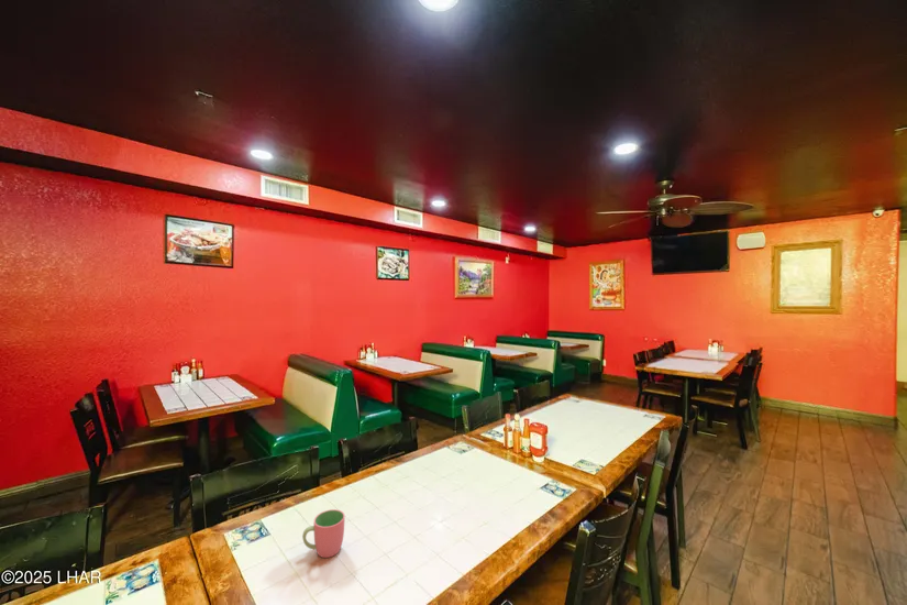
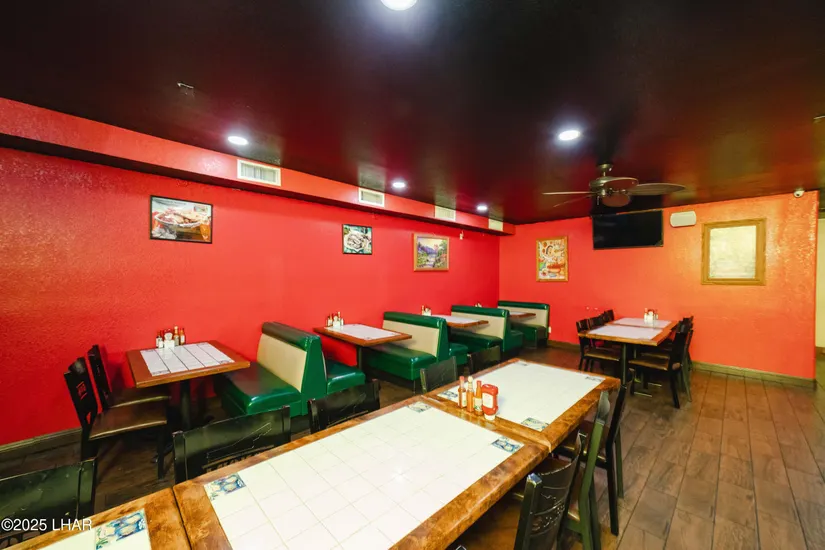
- cup [301,508,345,559]
